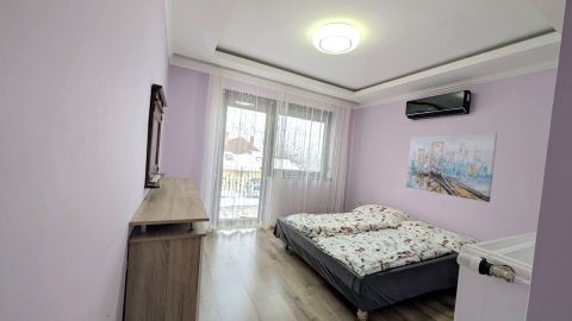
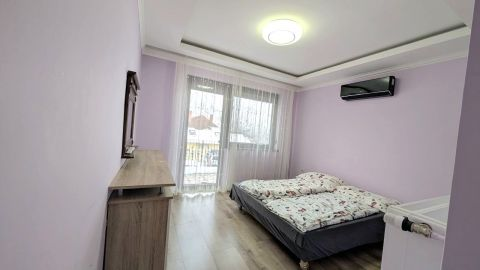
- wall art [405,132,498,203]
